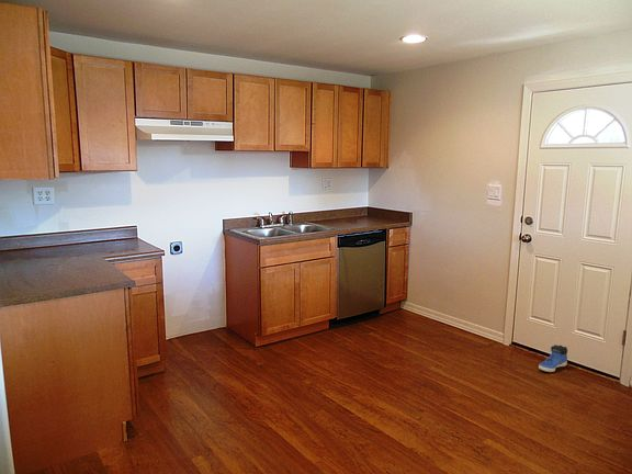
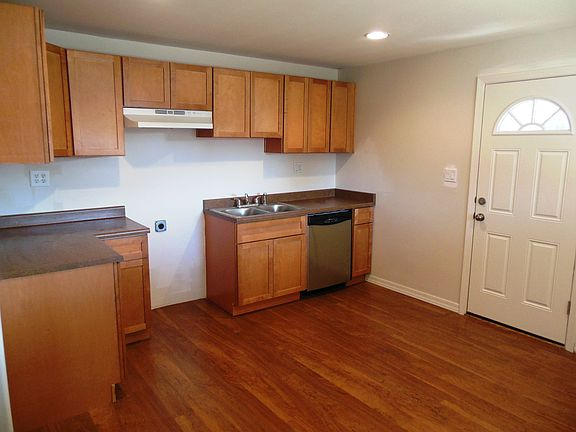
- sneaker [538,343,568,373]
